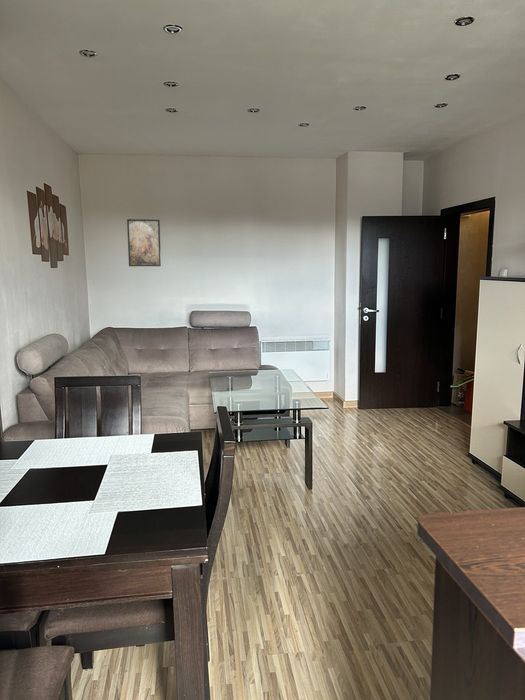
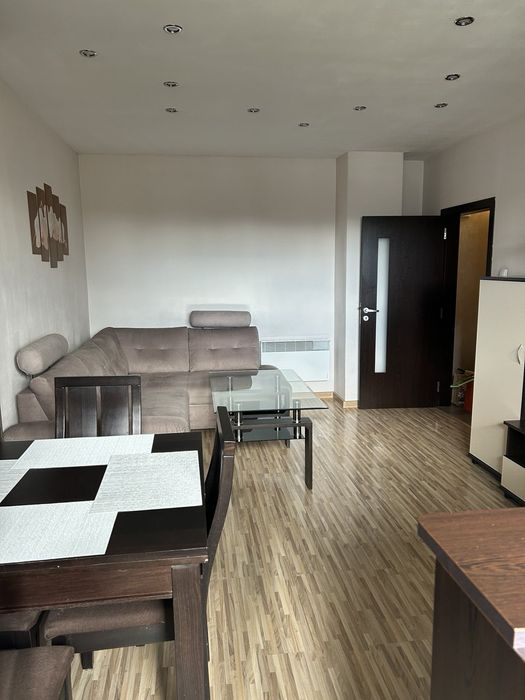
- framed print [126,218,162,267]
